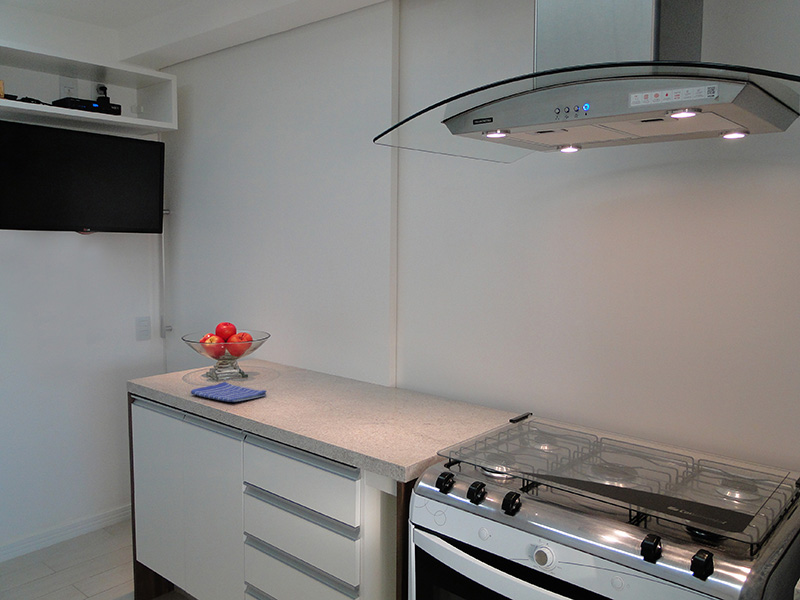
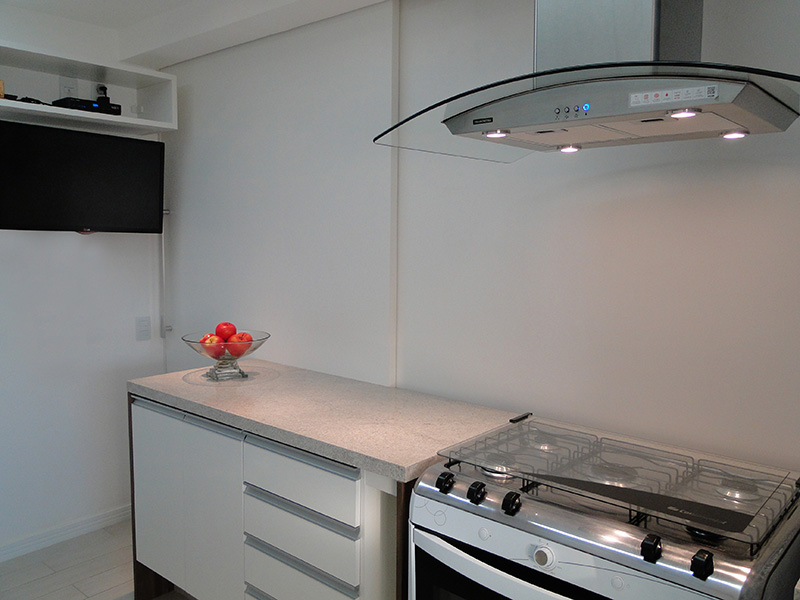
- dish towel [190,381,267,403]
